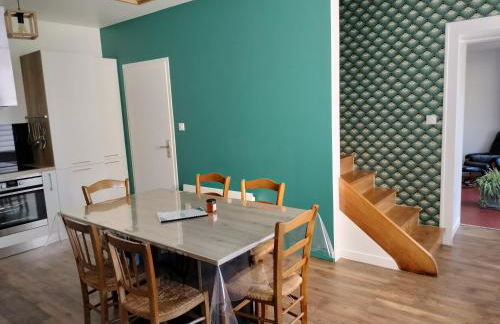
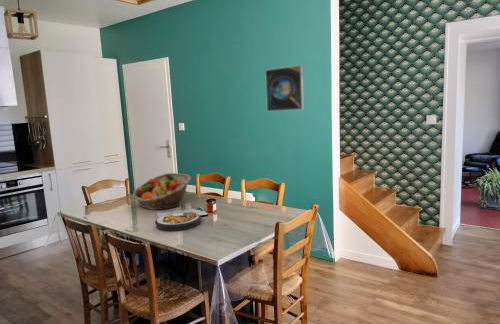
+ fruit basket [132,172,192,211]
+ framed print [264,64,305,112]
+ plate [154,211,202,232]
